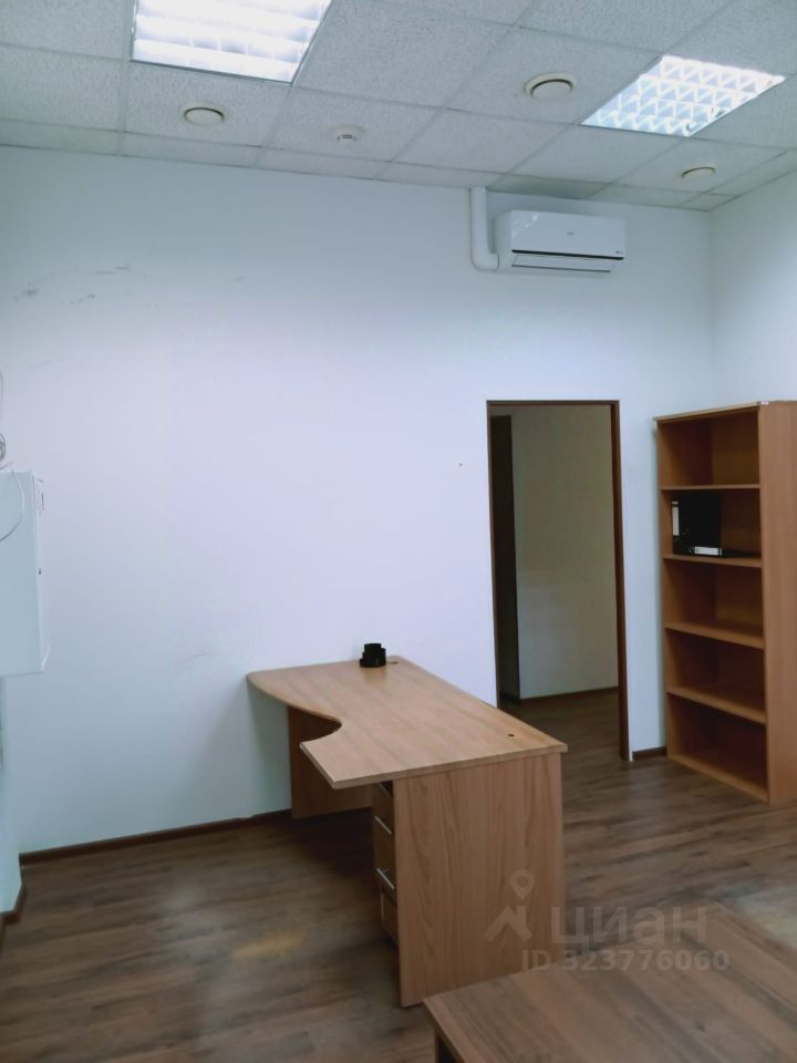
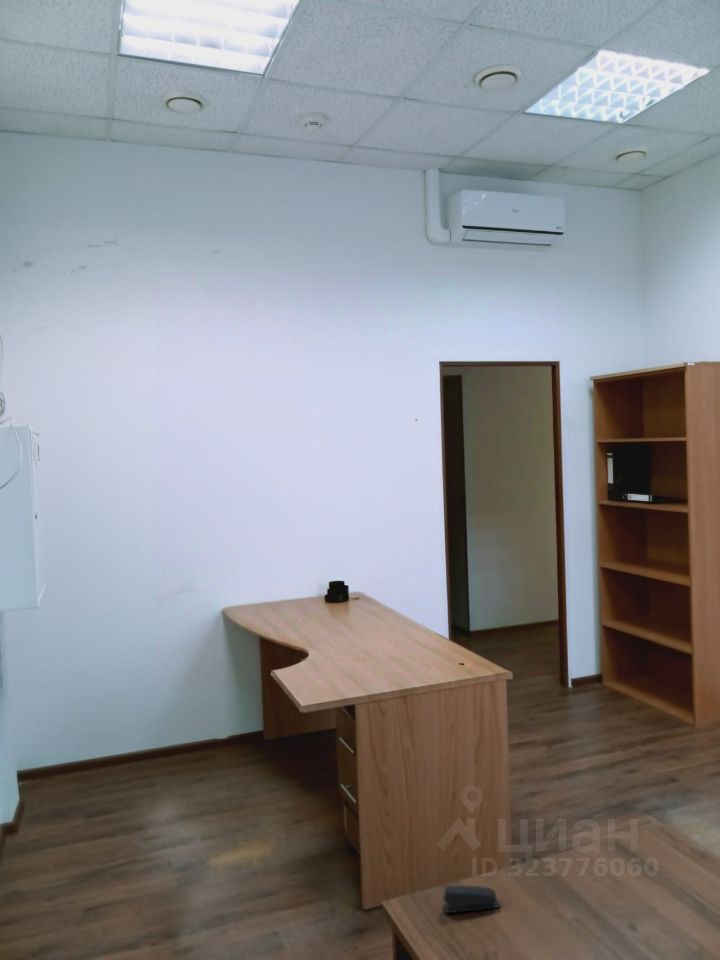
+ stapler [442,885,501,914]
